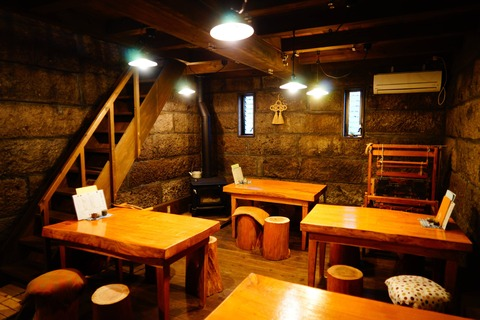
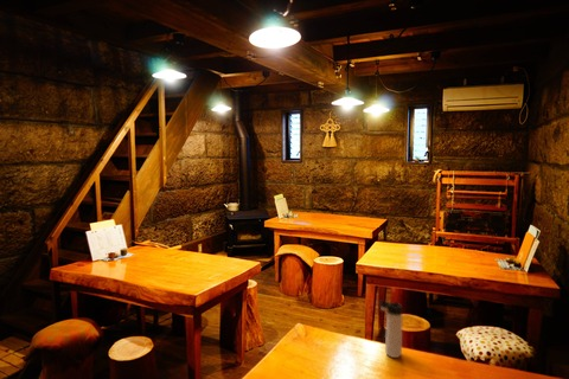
+ thermos bottle [378,300,403,359]
